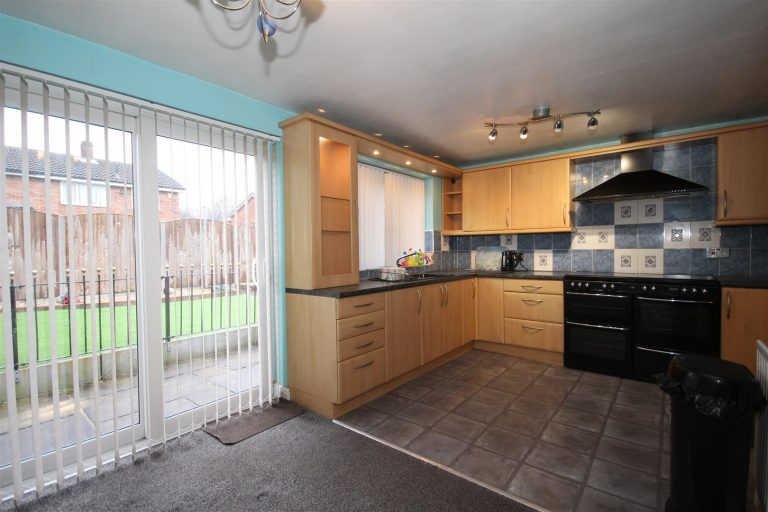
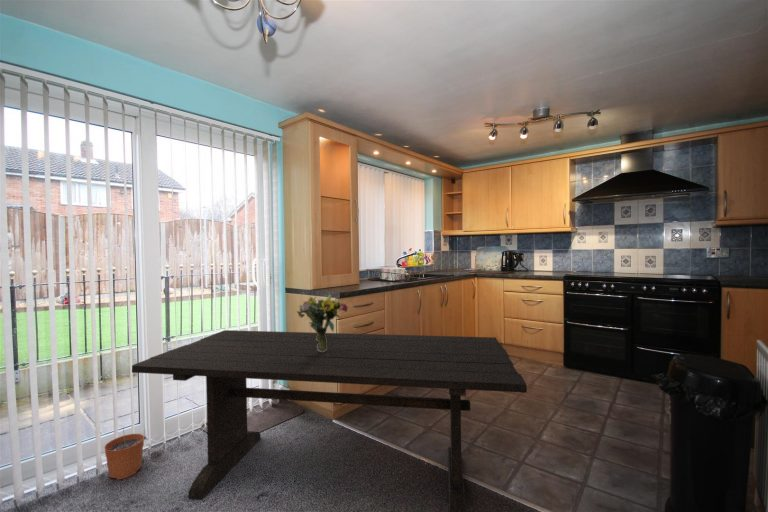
+ dining table [131,329,528,512]
+ plant pot [103,424,145,481]
+ bouquet [295,293,349,352]
